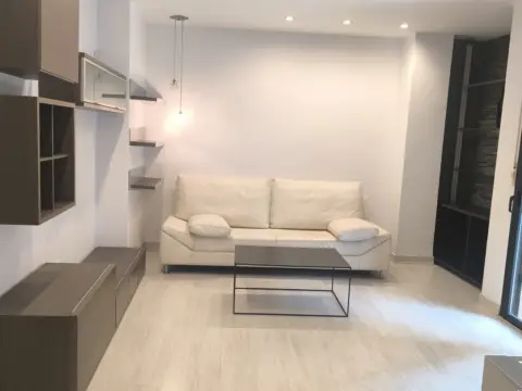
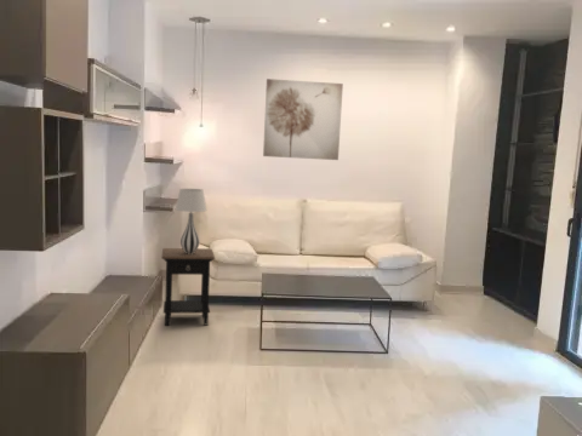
+ wall art [262,78,344,161]
+ table lamp [175,188,207,254]
+ side table [160,247,216,327]
